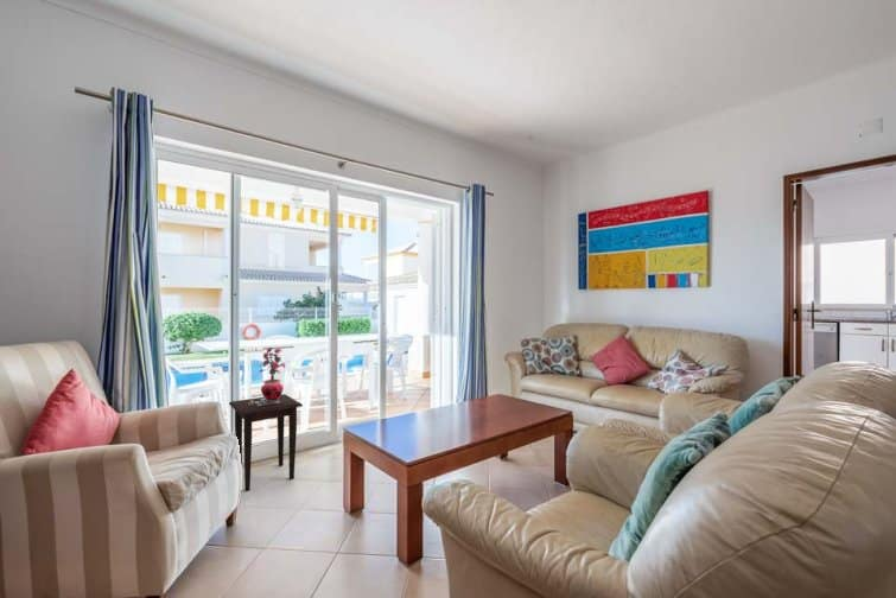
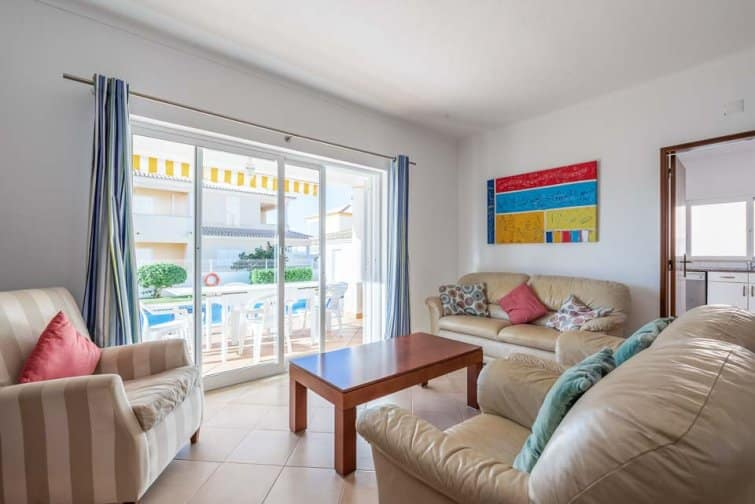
- potted plant [256,346,286,401]
- side table [228,393,304,492]
